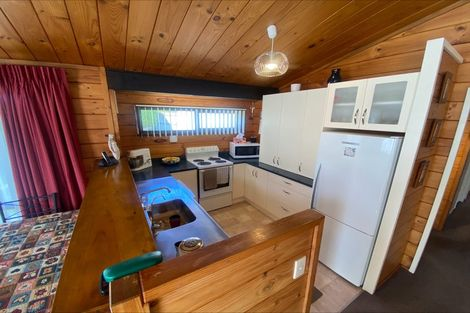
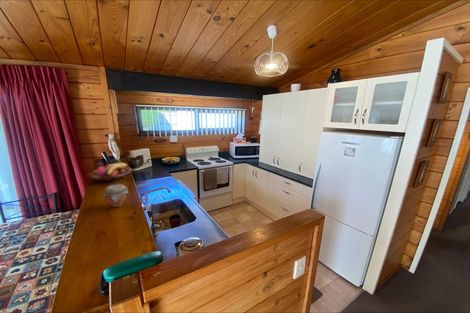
+ fruit basket [88,162,132,182]
+ jar [102,183,130,208]
